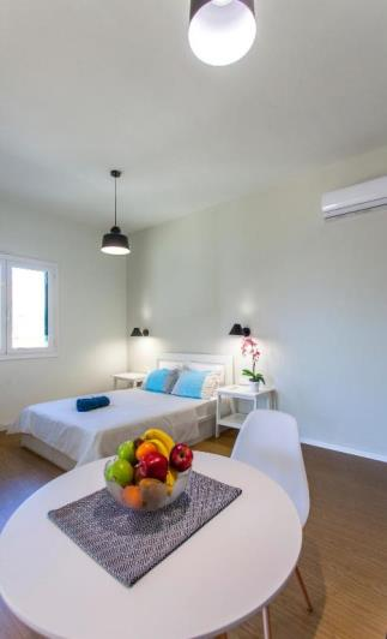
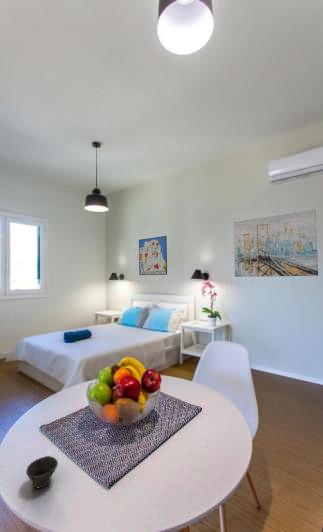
+ cup [25,455,59,489]
+ wall art [232,209,319,278]
+ wall art [138,235,168,276]
